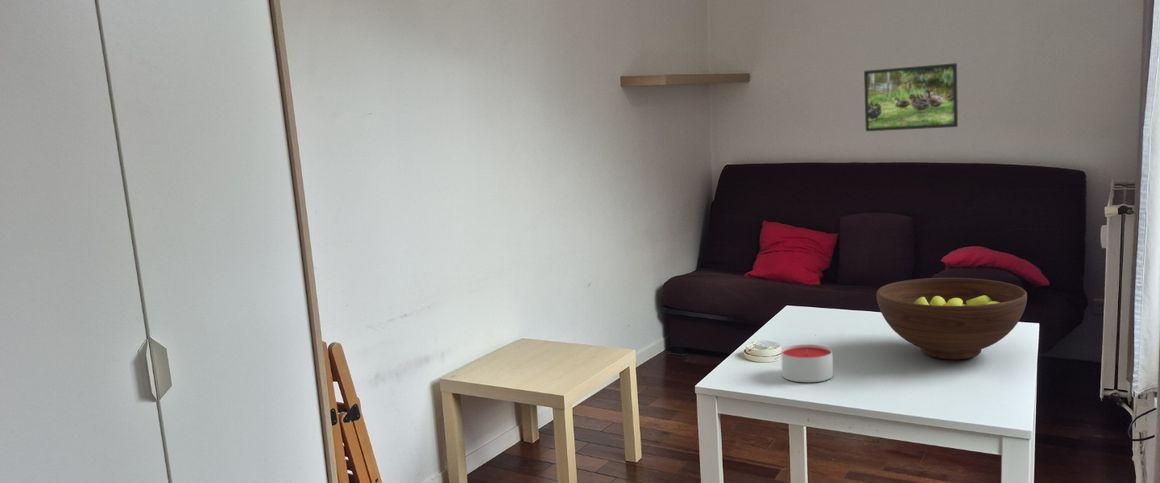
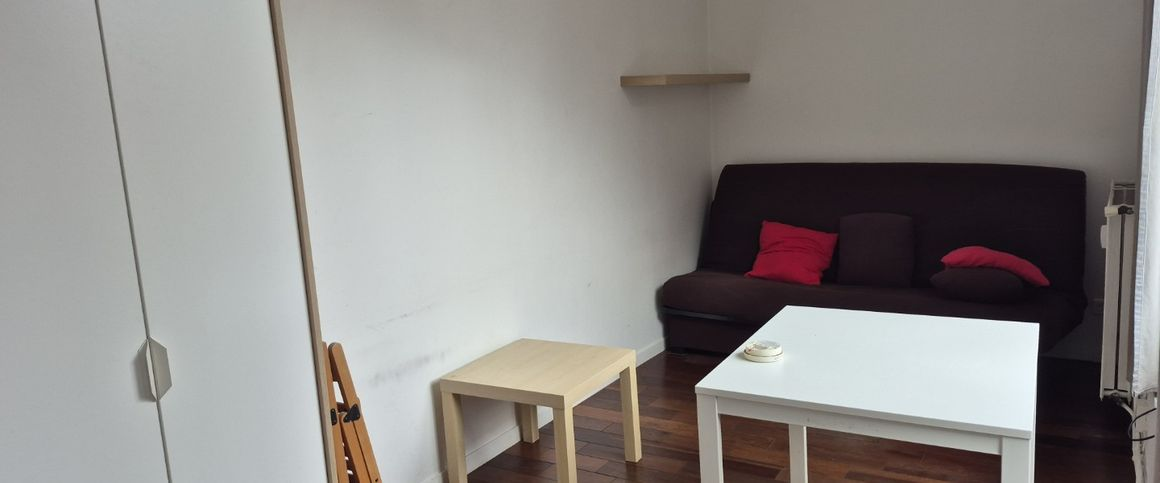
- fruit bowl [876,277,1028,360]
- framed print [863,62,959,132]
- candle [780,344,834,383]
